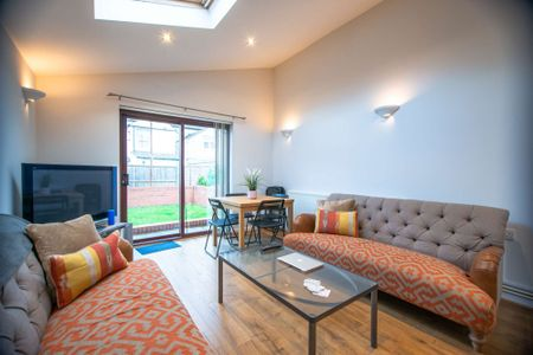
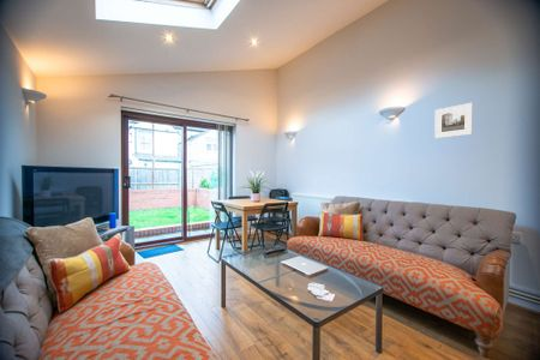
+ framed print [433,102,474,139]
